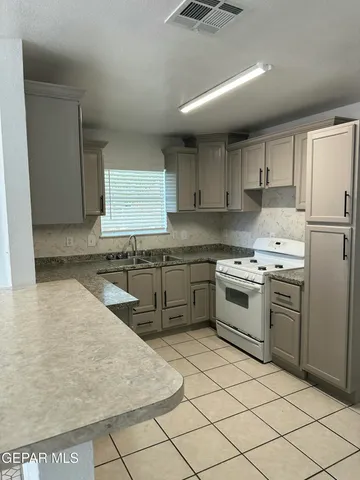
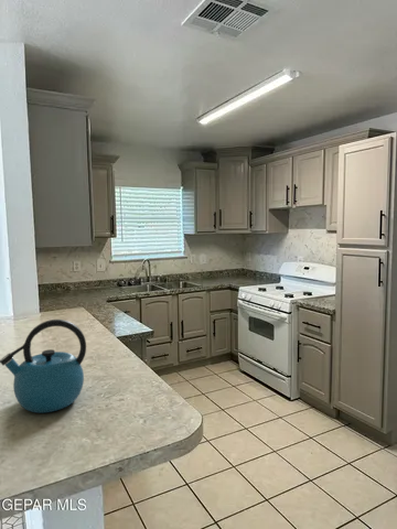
+ kettle [0,319,87,413]
